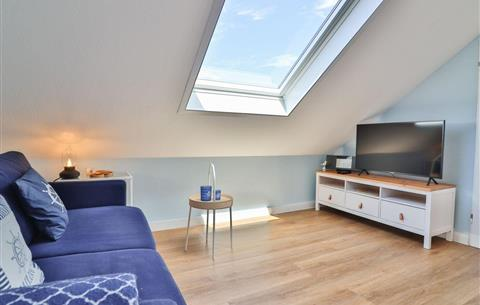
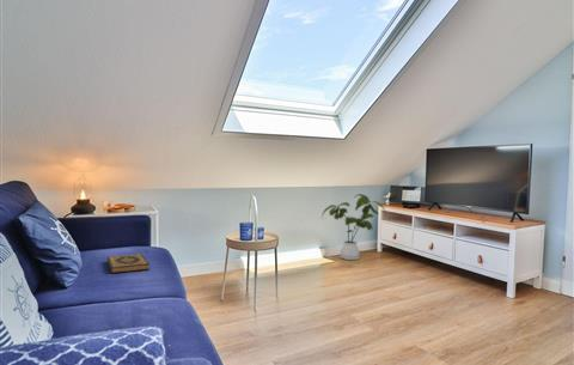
+ house plant [320,193,387,261]
+ hardback book [106,253,151,274]
